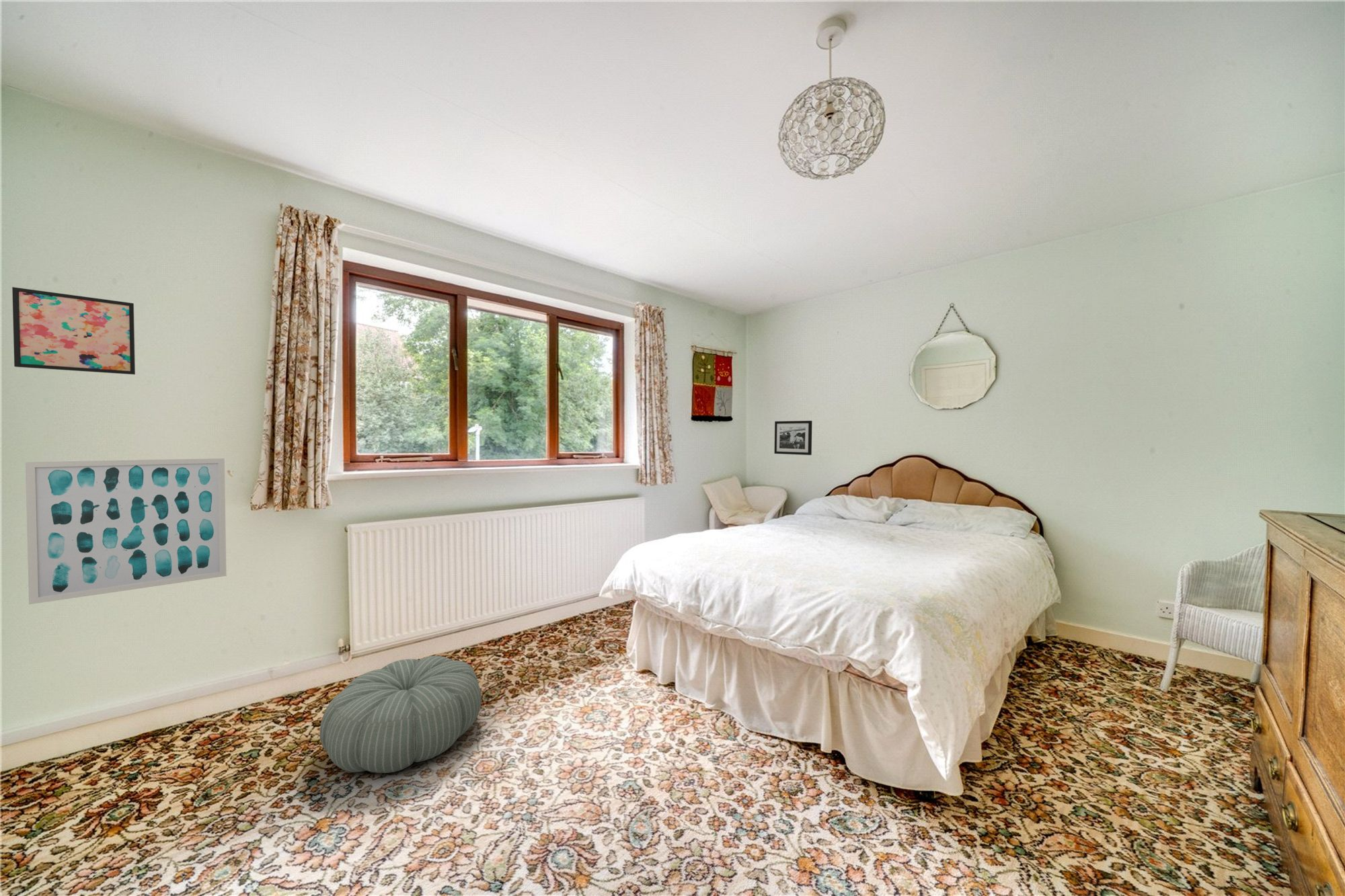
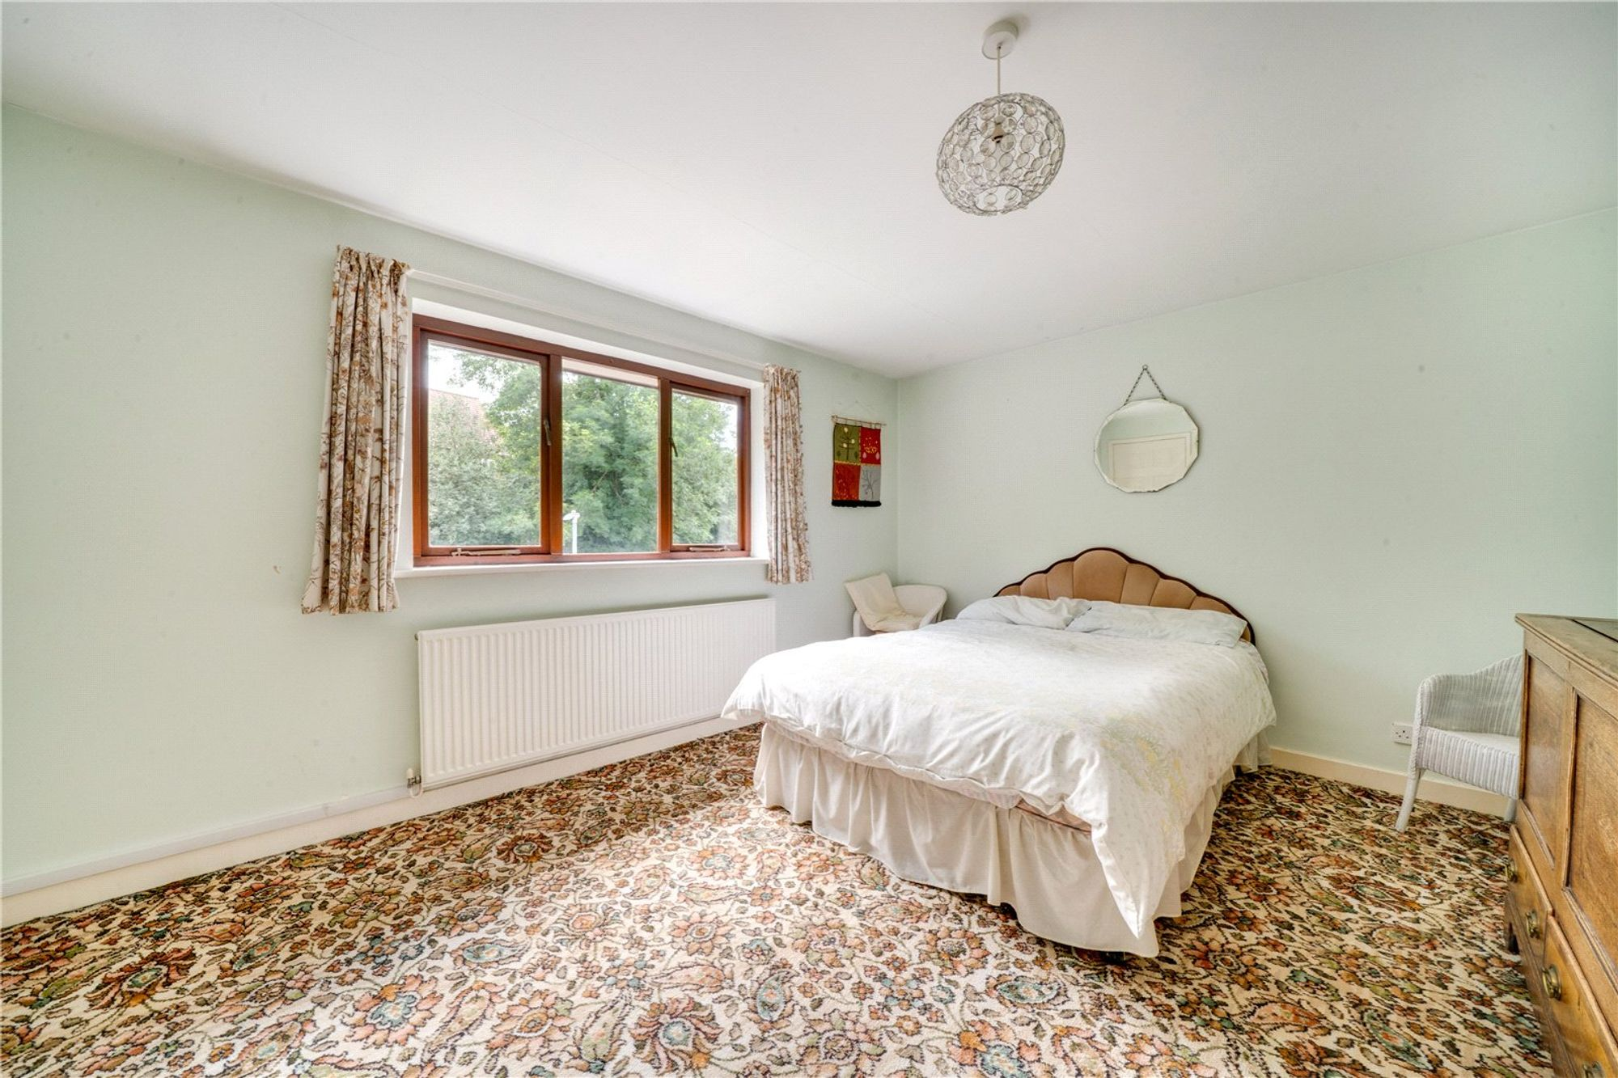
- picture frame [774,420,812,456]
- pouf [319,655,482,774]
- wall art [25,458,227,605]
- wall art [11,286,136,375]
